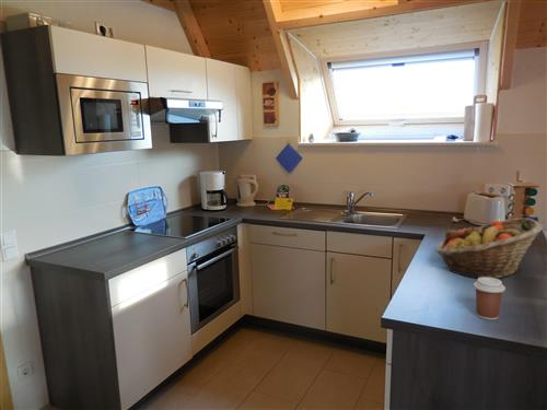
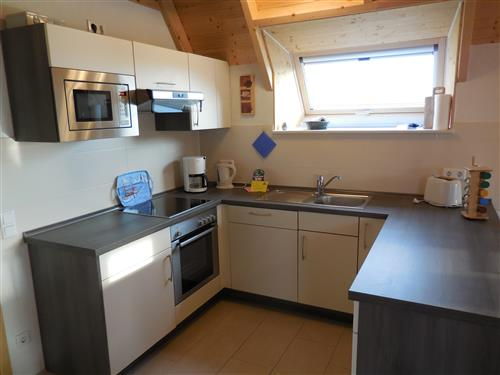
- fruit basket [435,216,545,280]
- coffee cup [473,277,507,321]
